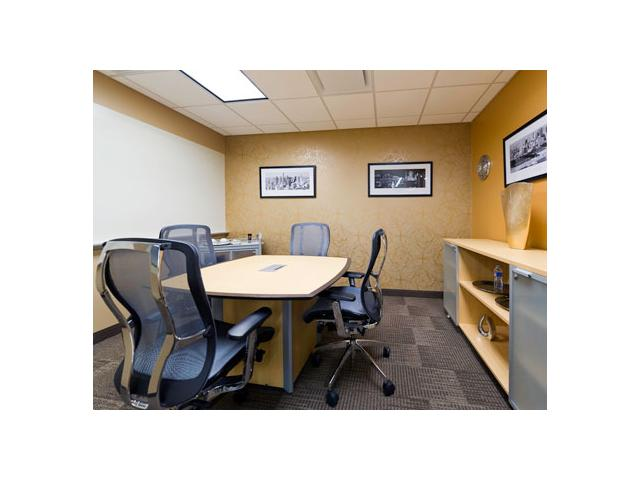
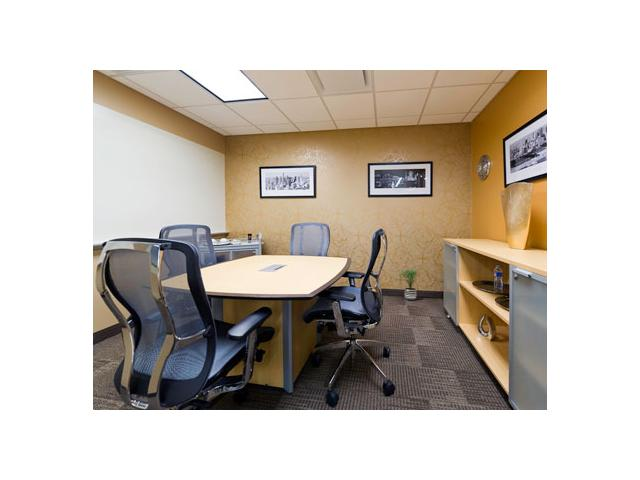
+ potted plant [398,267,421,301]
